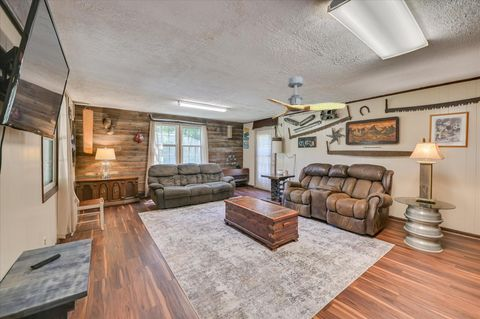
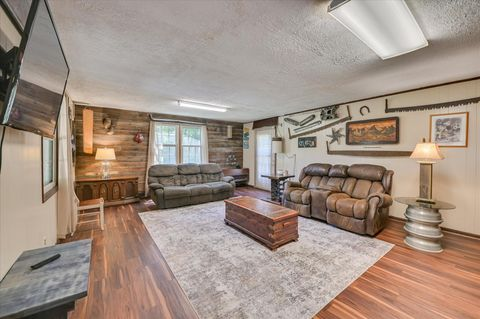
- ceiling fan [265,76,347,119]
